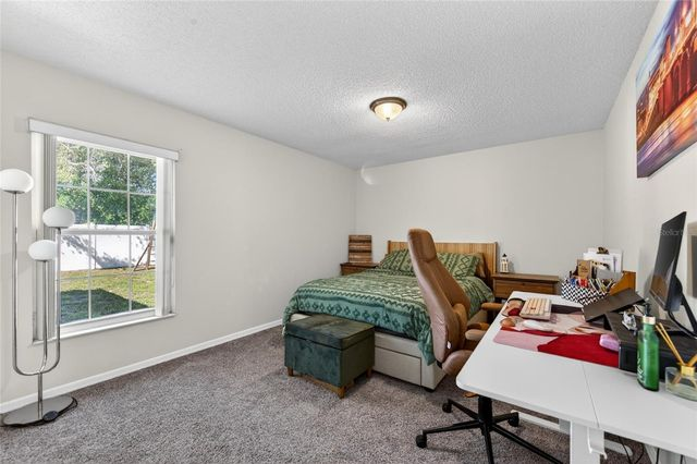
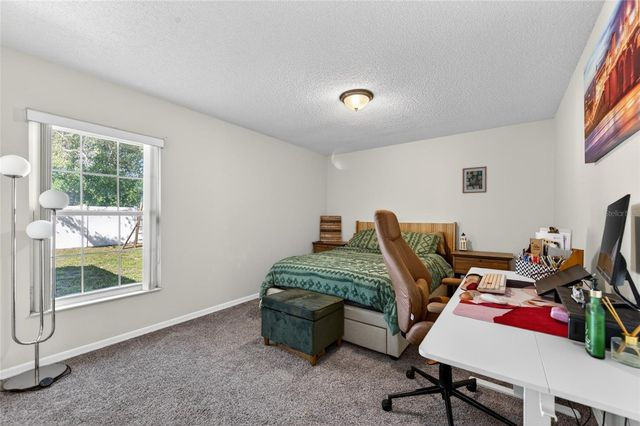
+ wall art [461,165,488,194]
